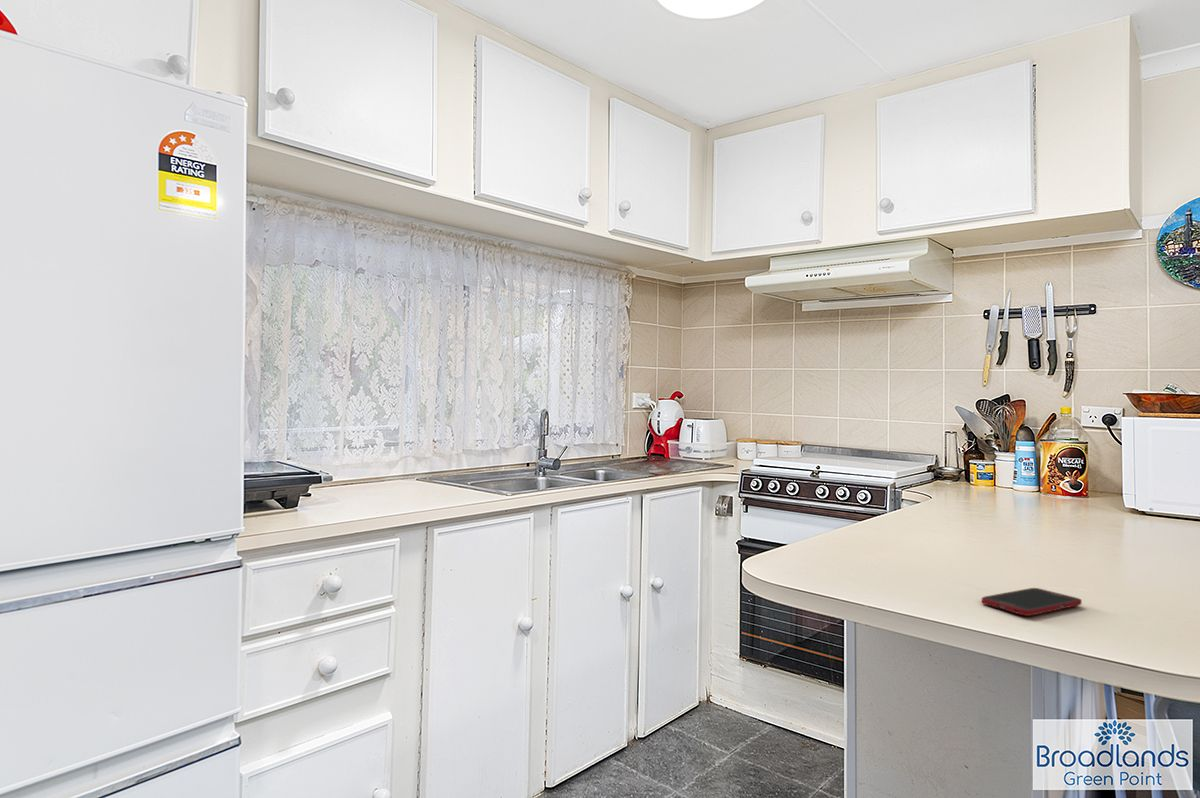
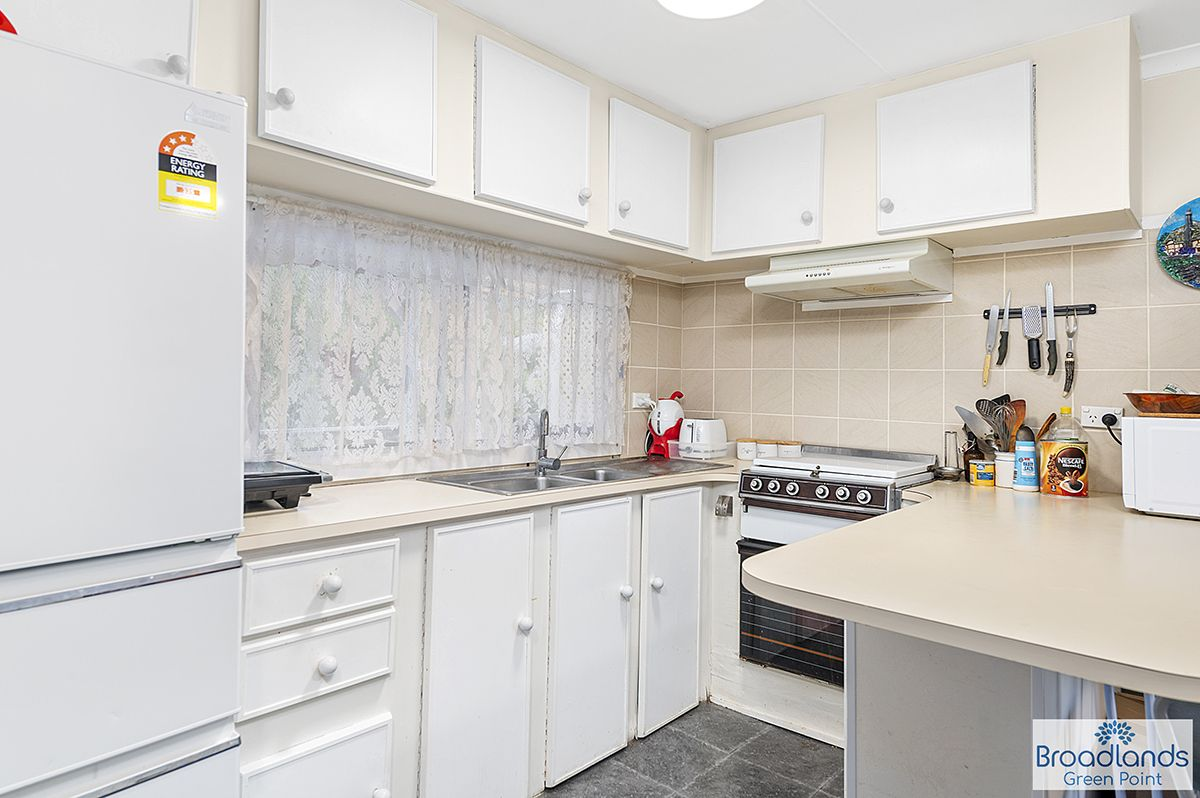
- cell phone [981,587,1083,617]
